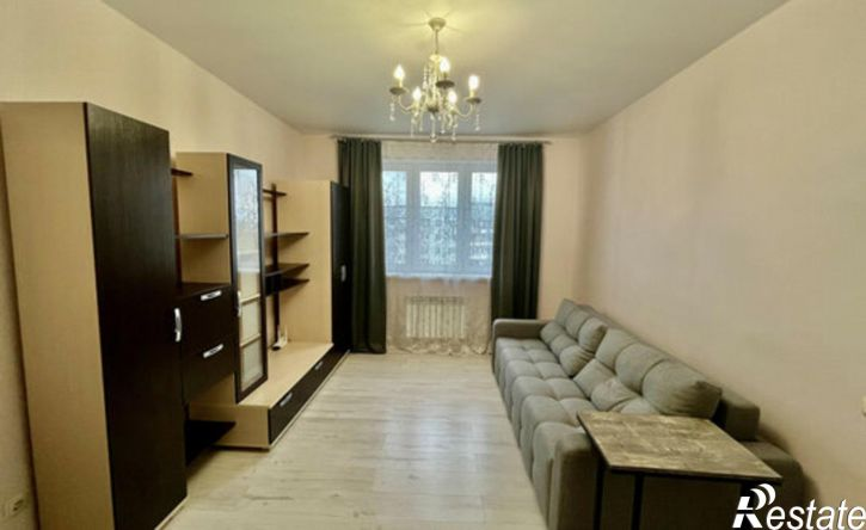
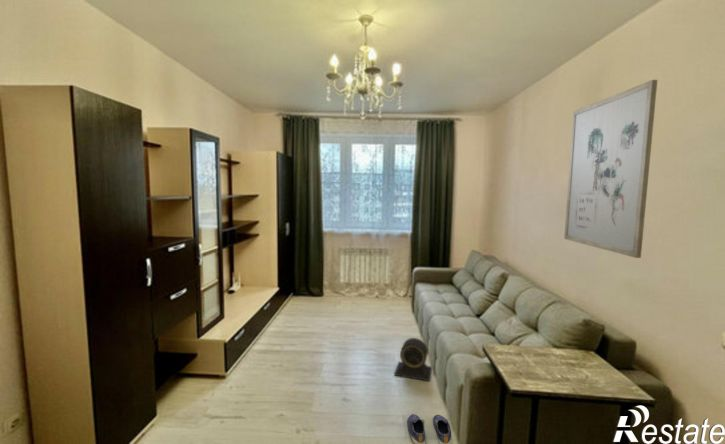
+ wall art [563,79,658,259]
+ shoe [406,413,452,444]
+ speaker [393,337,433,382]
